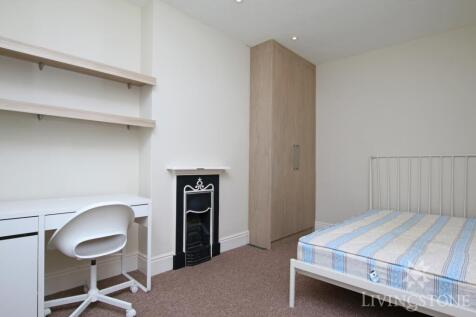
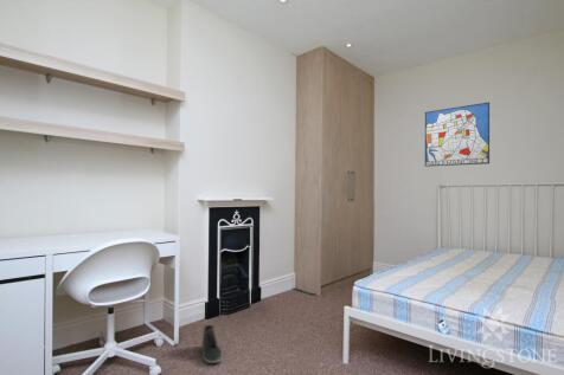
+ wall art [424,101,491,168]
+ sneaker [200,324,223,364]
